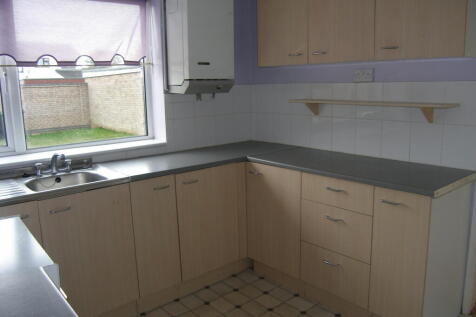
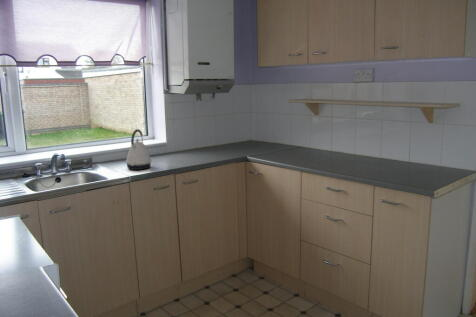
+ kettle [125,128,152,171]
